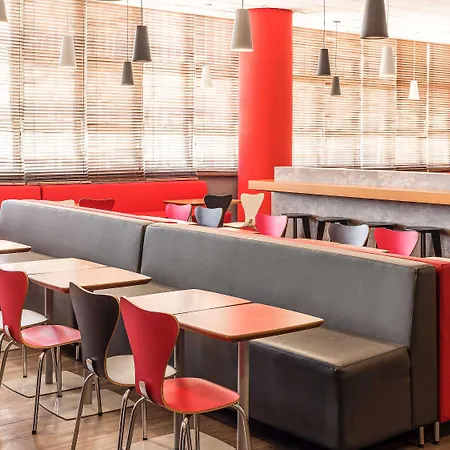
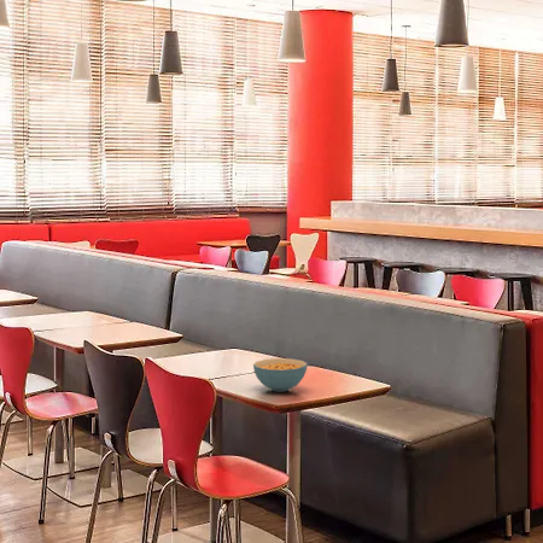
+ cereal bowl [252,357,309,393]
